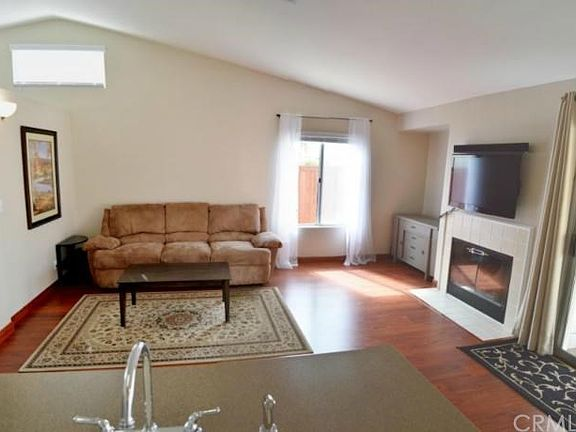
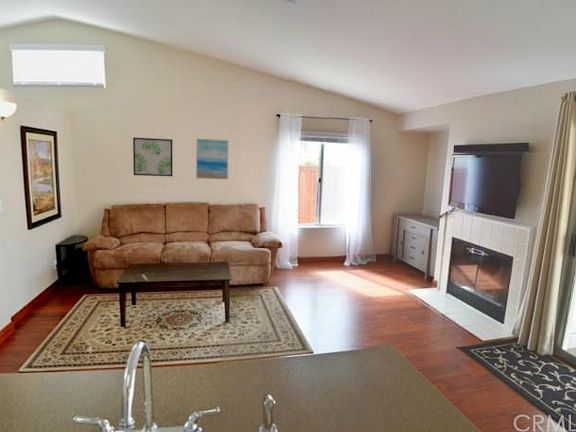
+ wall art [195,138,230,180]
+ wall art [132,137,174,177]
